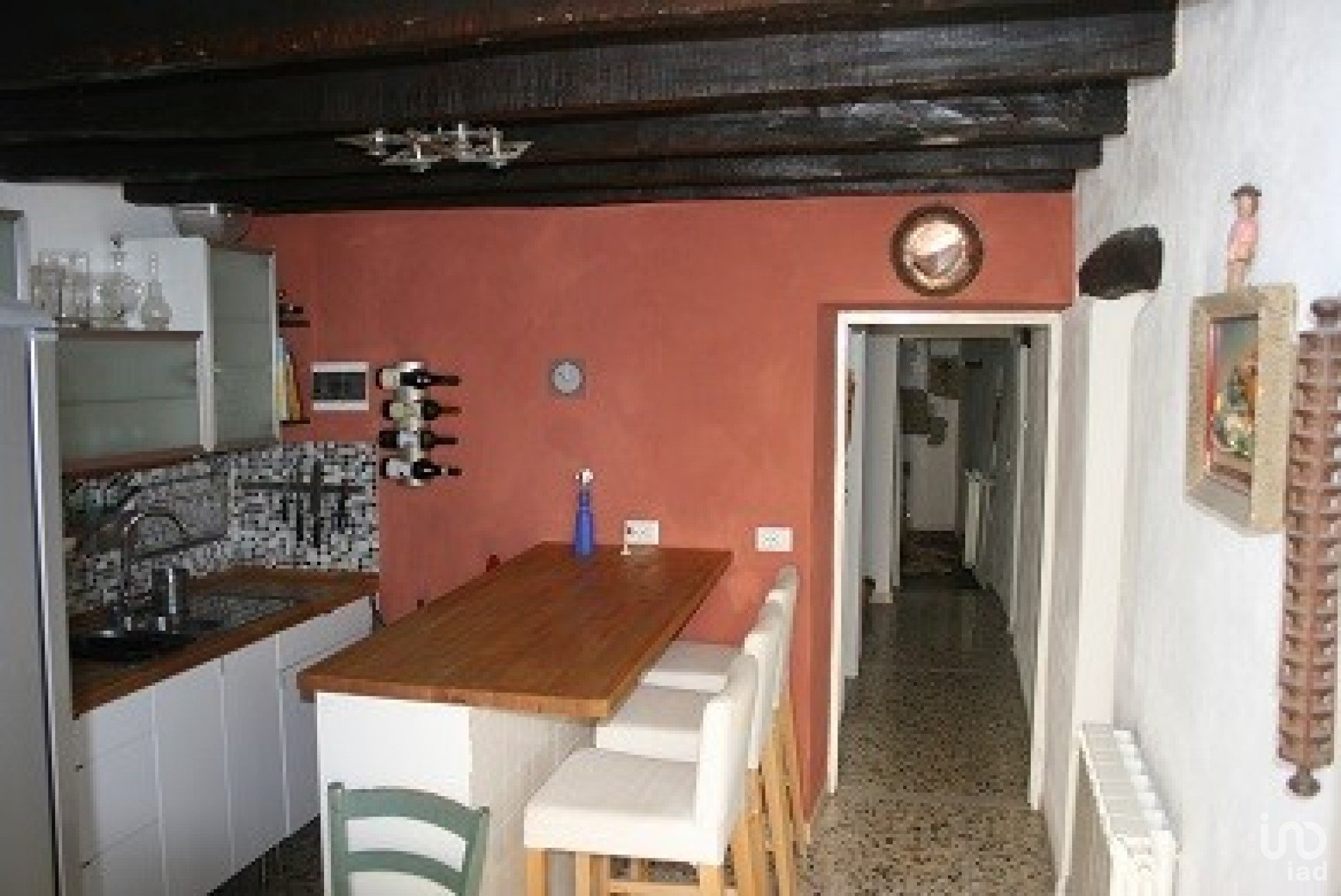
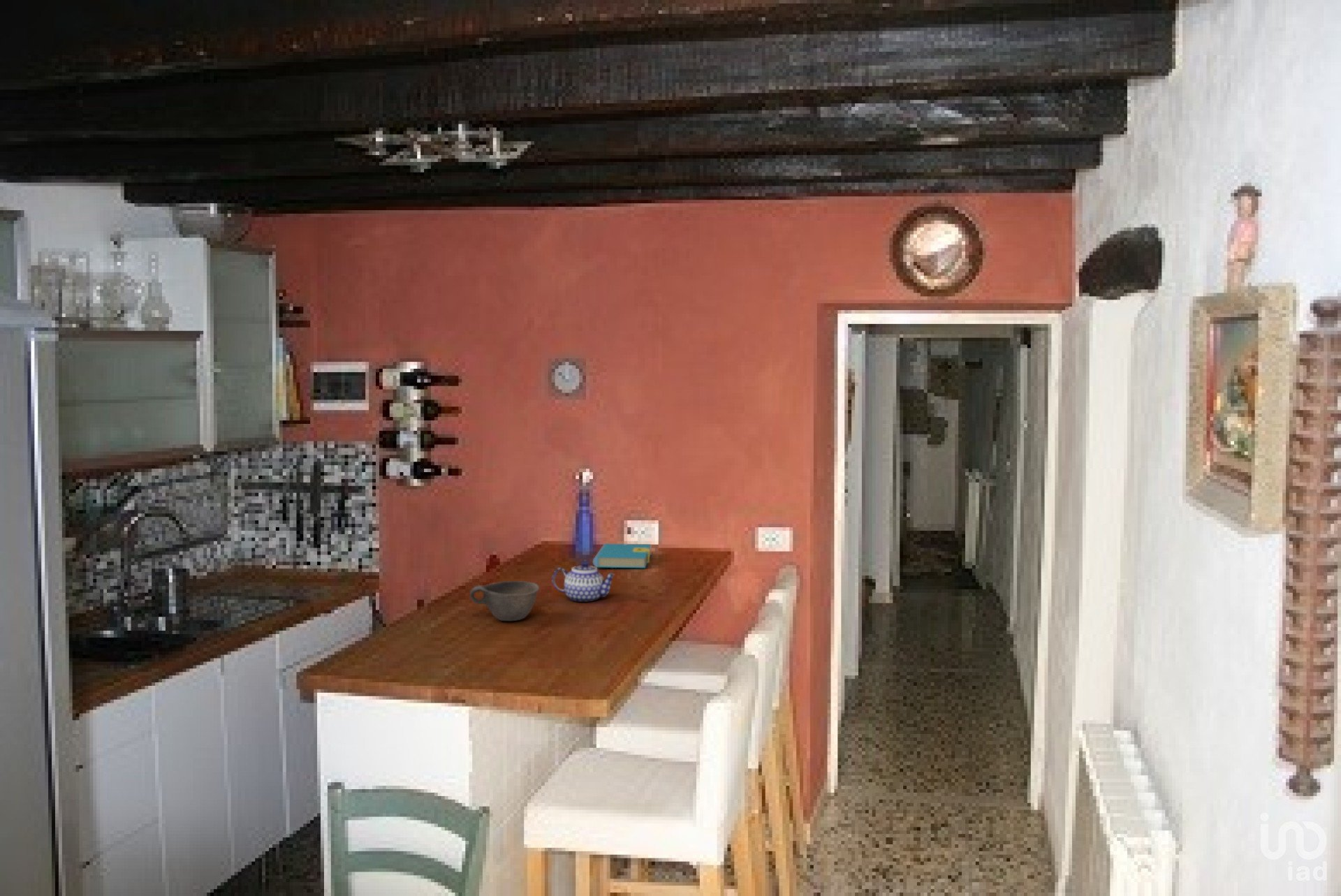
+ book [592,543,652,568]
+ bowl [469,580,540,622]
+ teapot [552,559,615,603]
